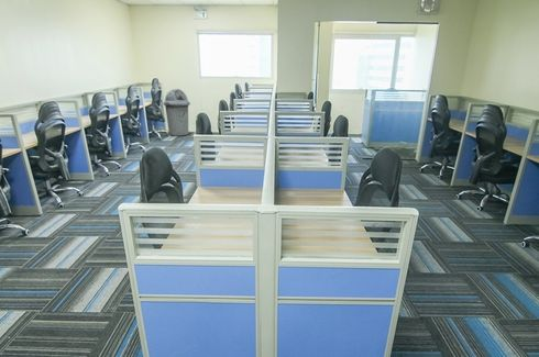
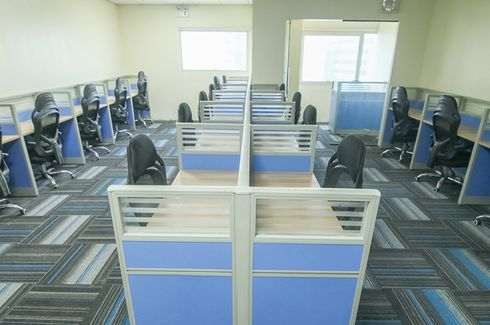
- trash can [163,88,191,137]
